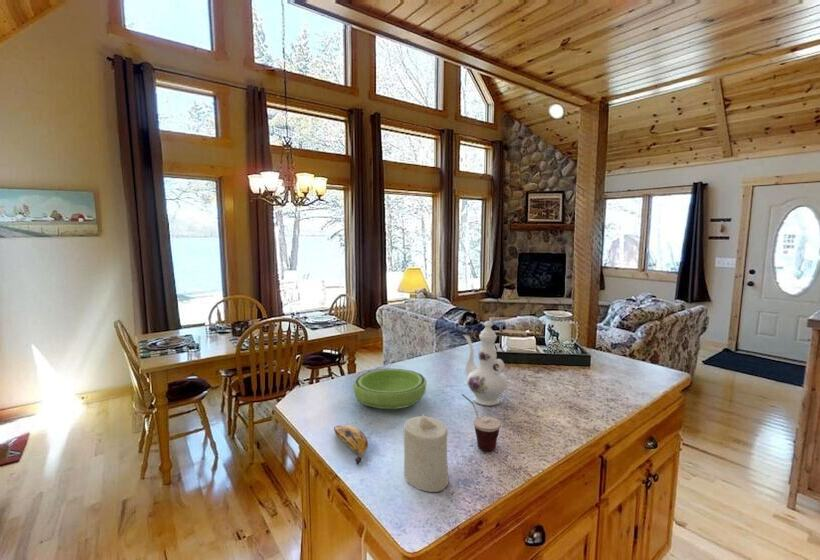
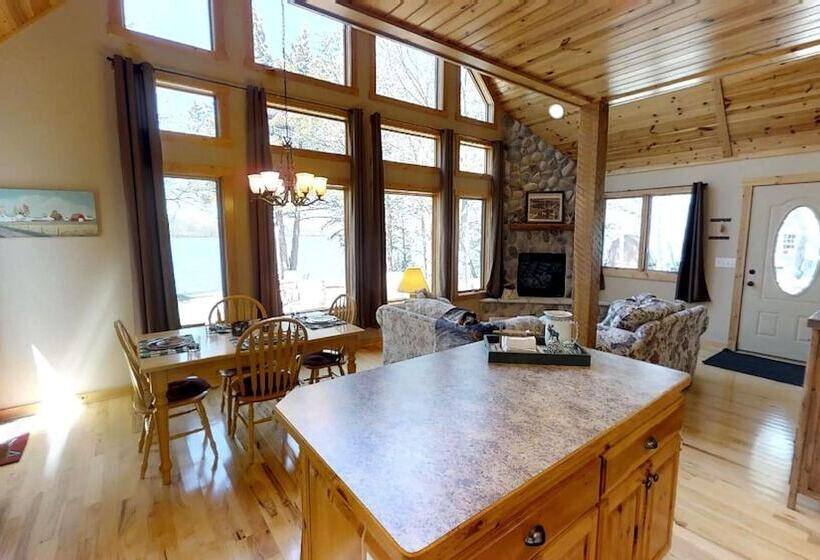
- chinaware [463,320,509,406]
- cup [461,393,502,452]
- banana [333,424,369,465]
- candle [403,413,449,493]
- bowl [352,368,428,410]
